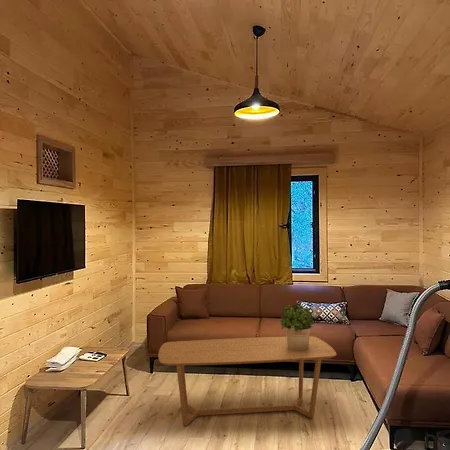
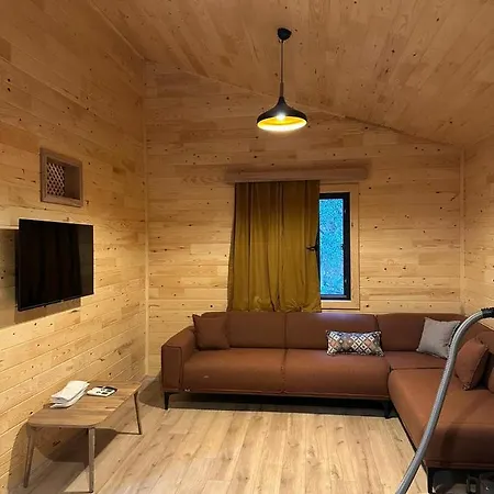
- coffee table [157,335,338,427]
- potted plant [278,303,315,350]
